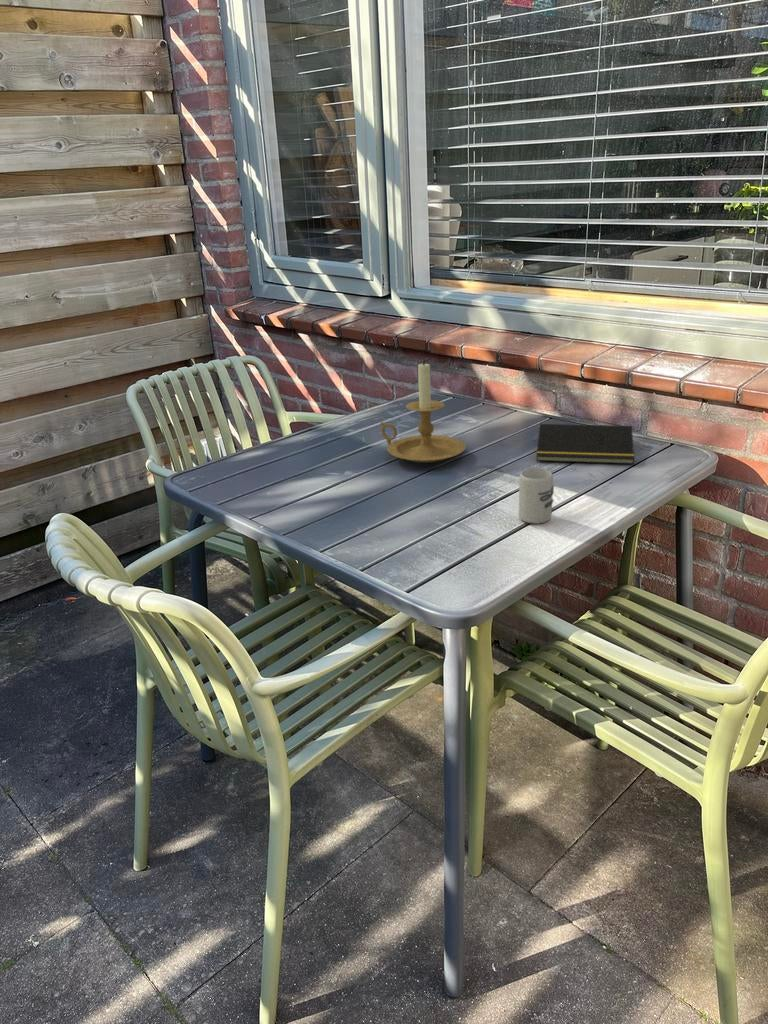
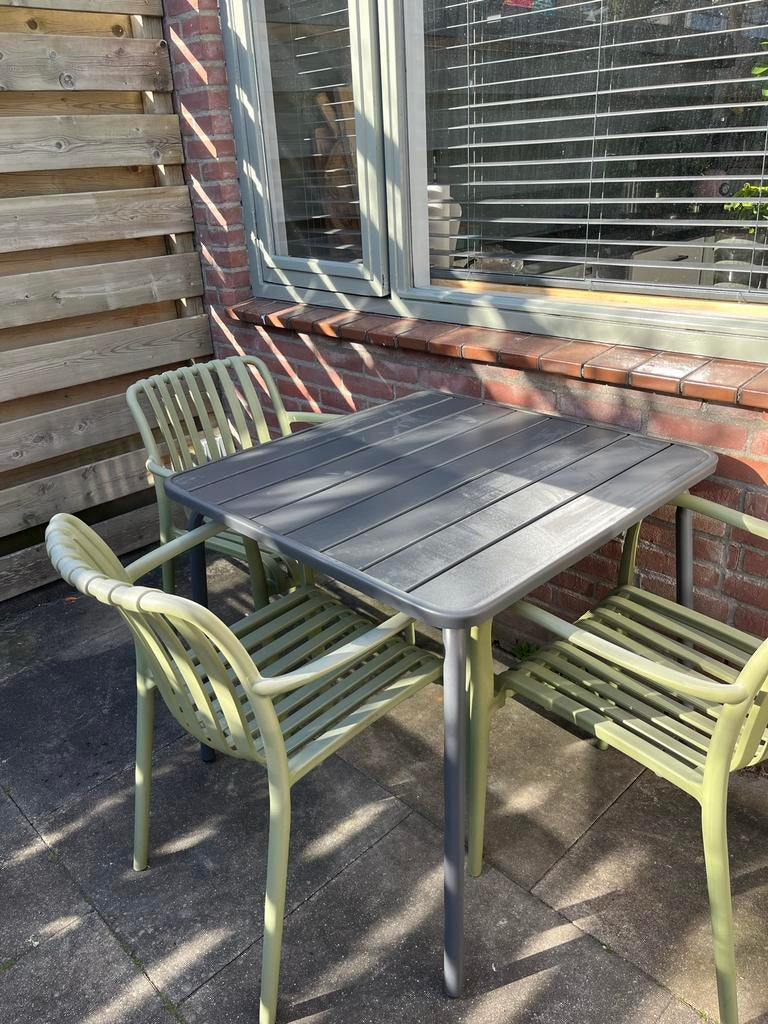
- candle holder [379,359,467,464]
- notepad [535,423,635,465]
- cup [518,467,555,525]
